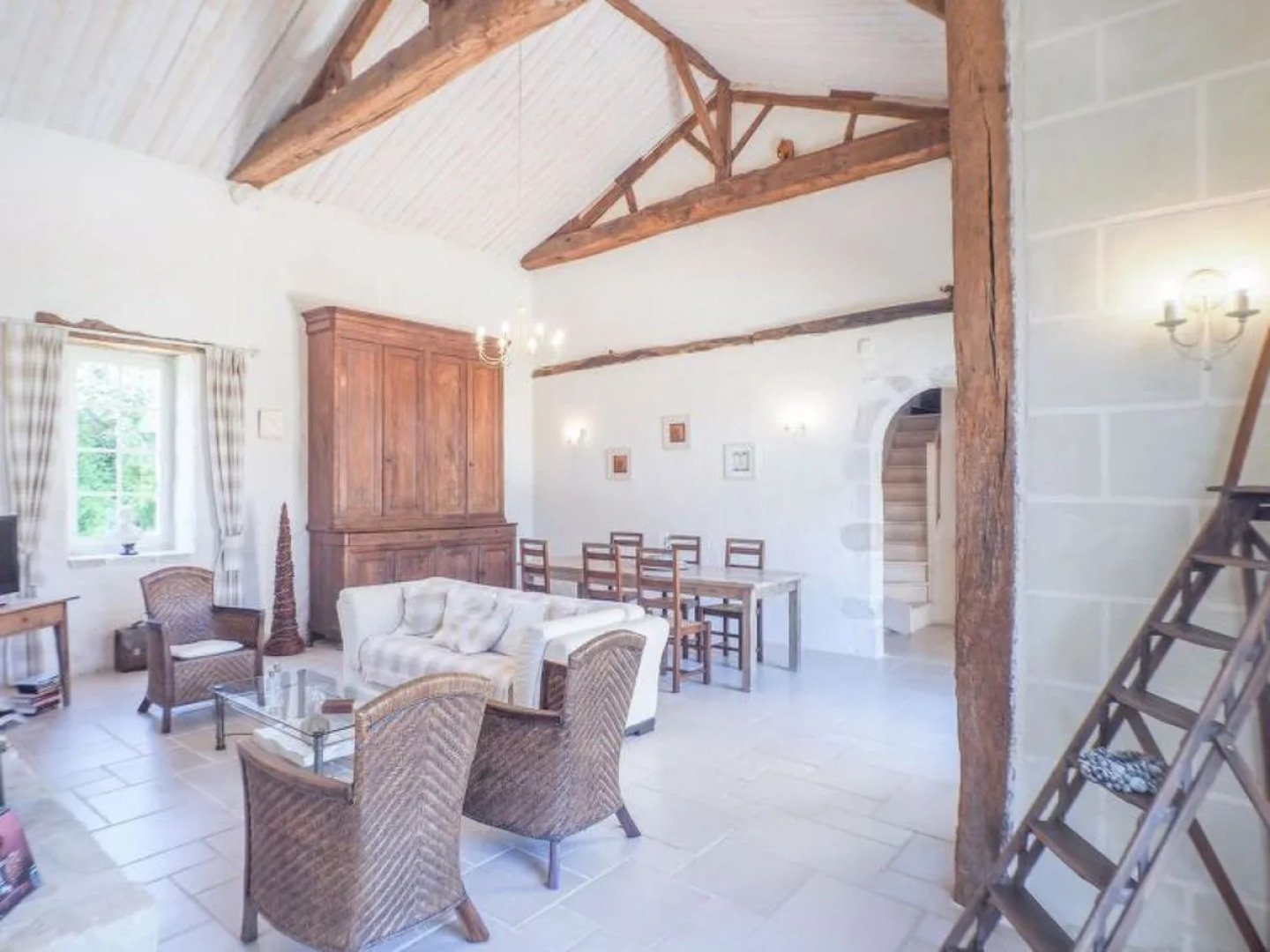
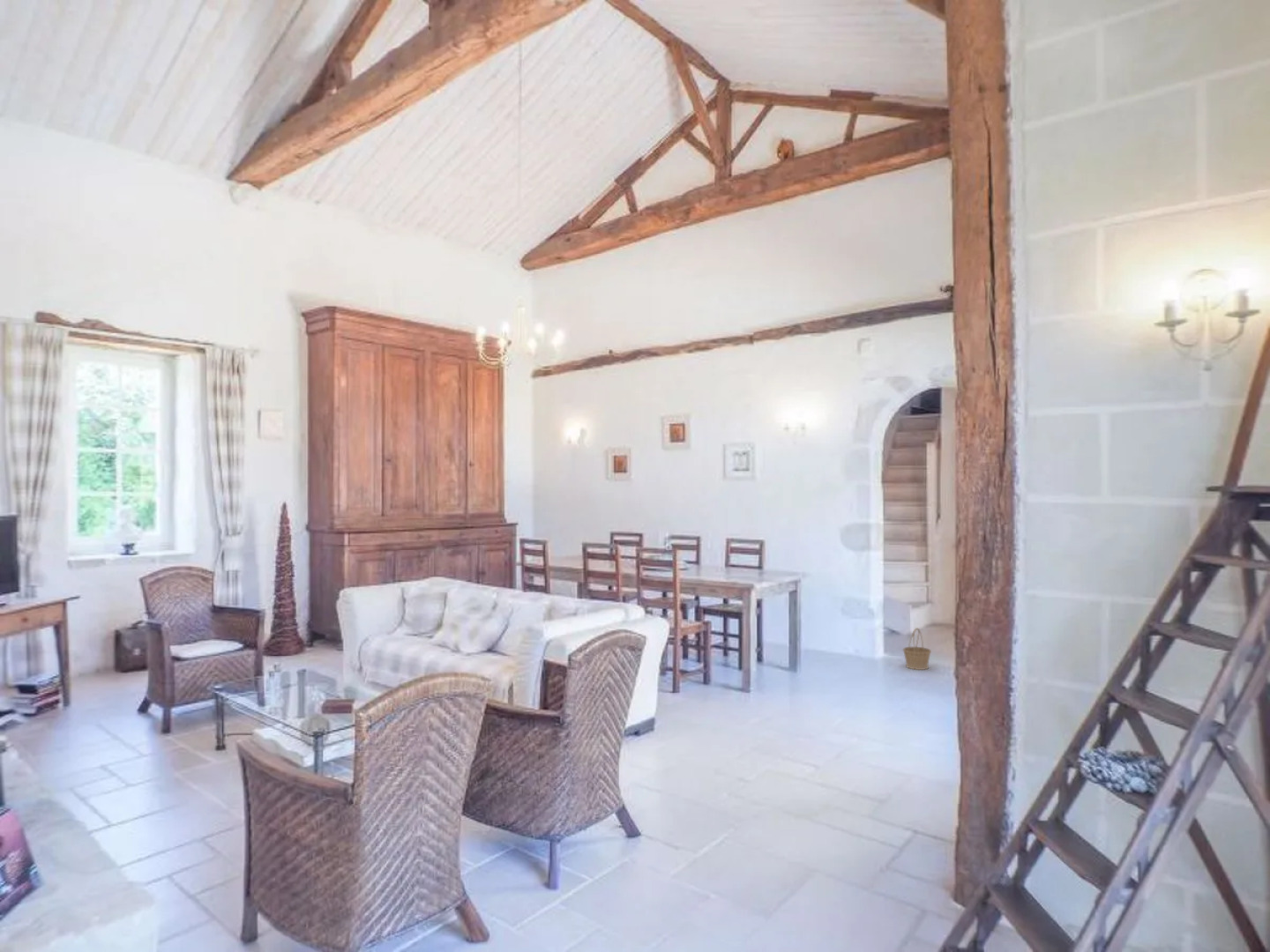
+ basket [902,627,932,671]
